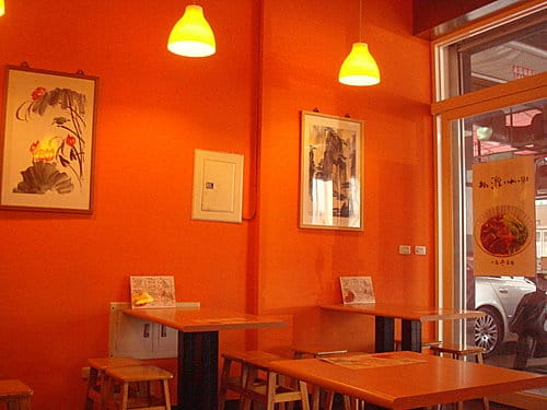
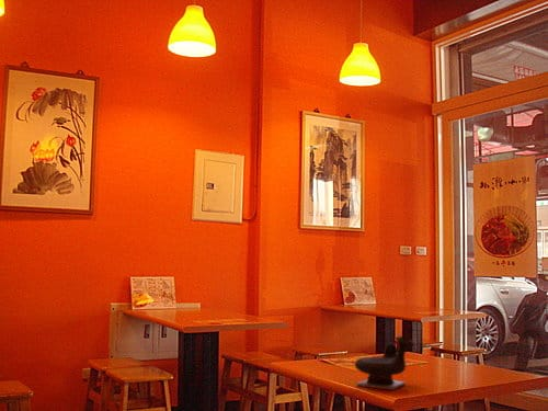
+ teapot [354,335,415,391]
